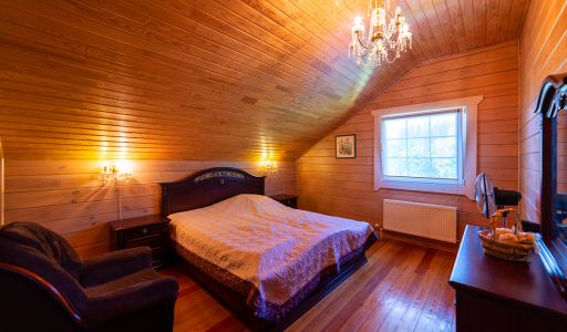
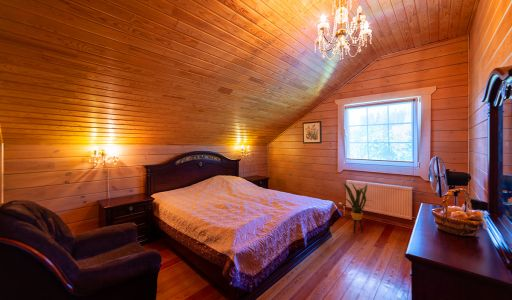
+ house plant [340,181,376,234]
